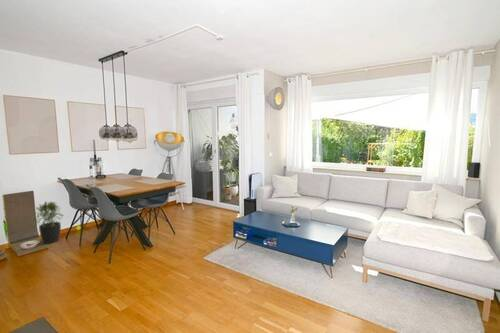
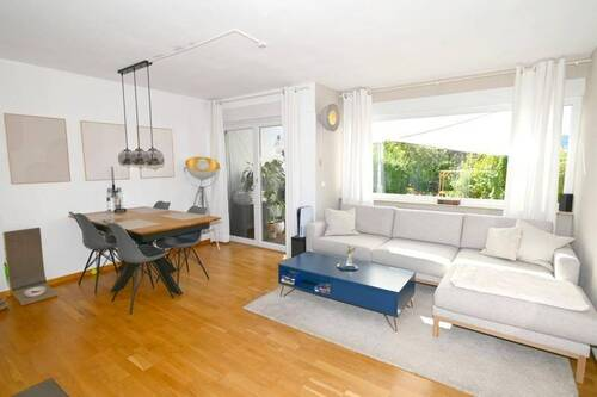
- potted plant [32,200,64,245]
